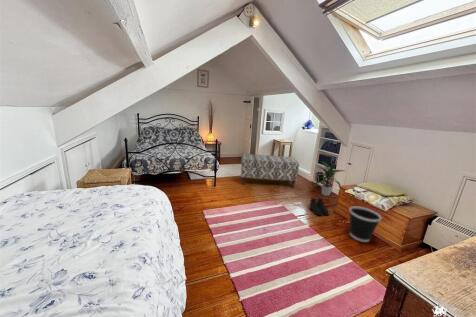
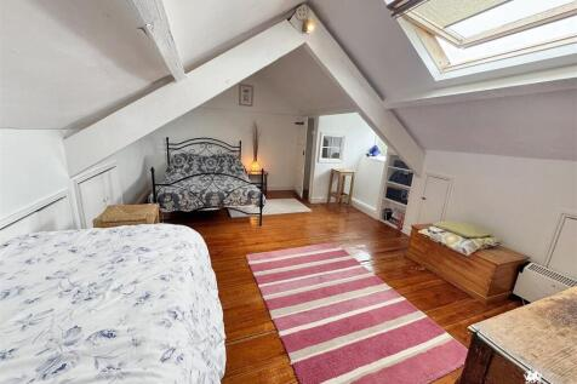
- boots [309,197,330,216]
- indoor plant [312,161,345,197]
- wastebasket [348,206,382,243]
- bench [240,153,300,189]
